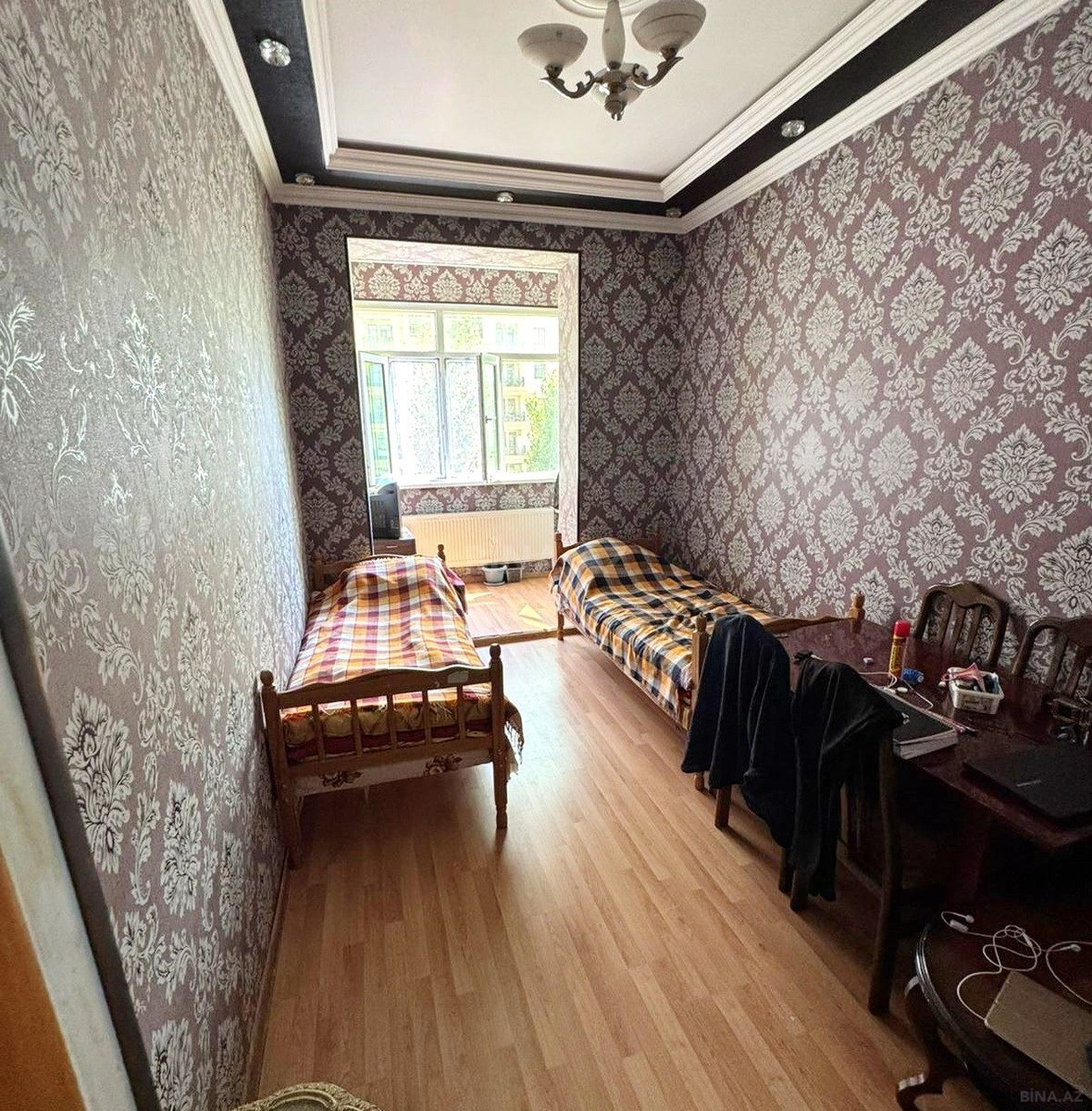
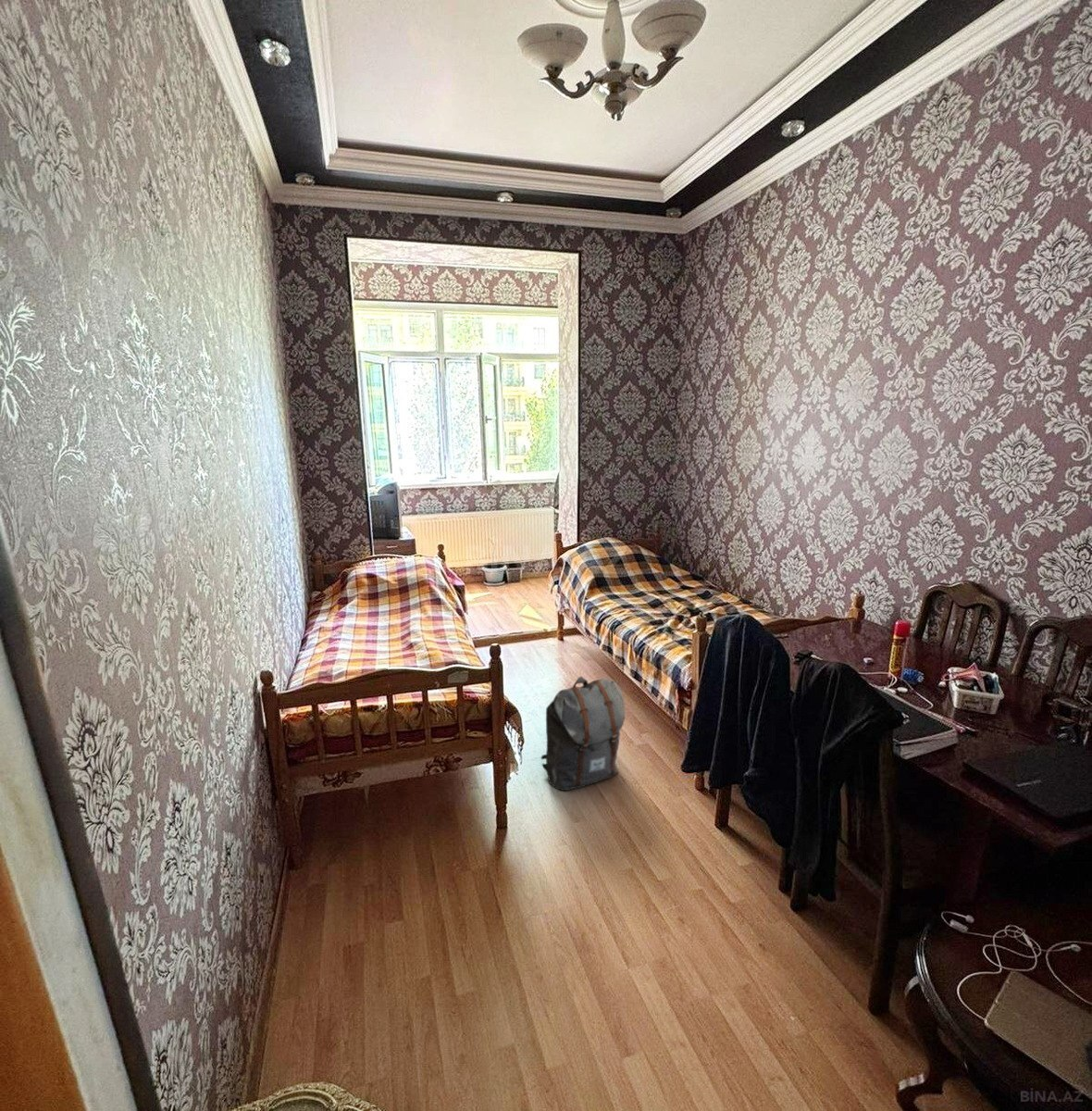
+ backpack [540,676,626,792]
